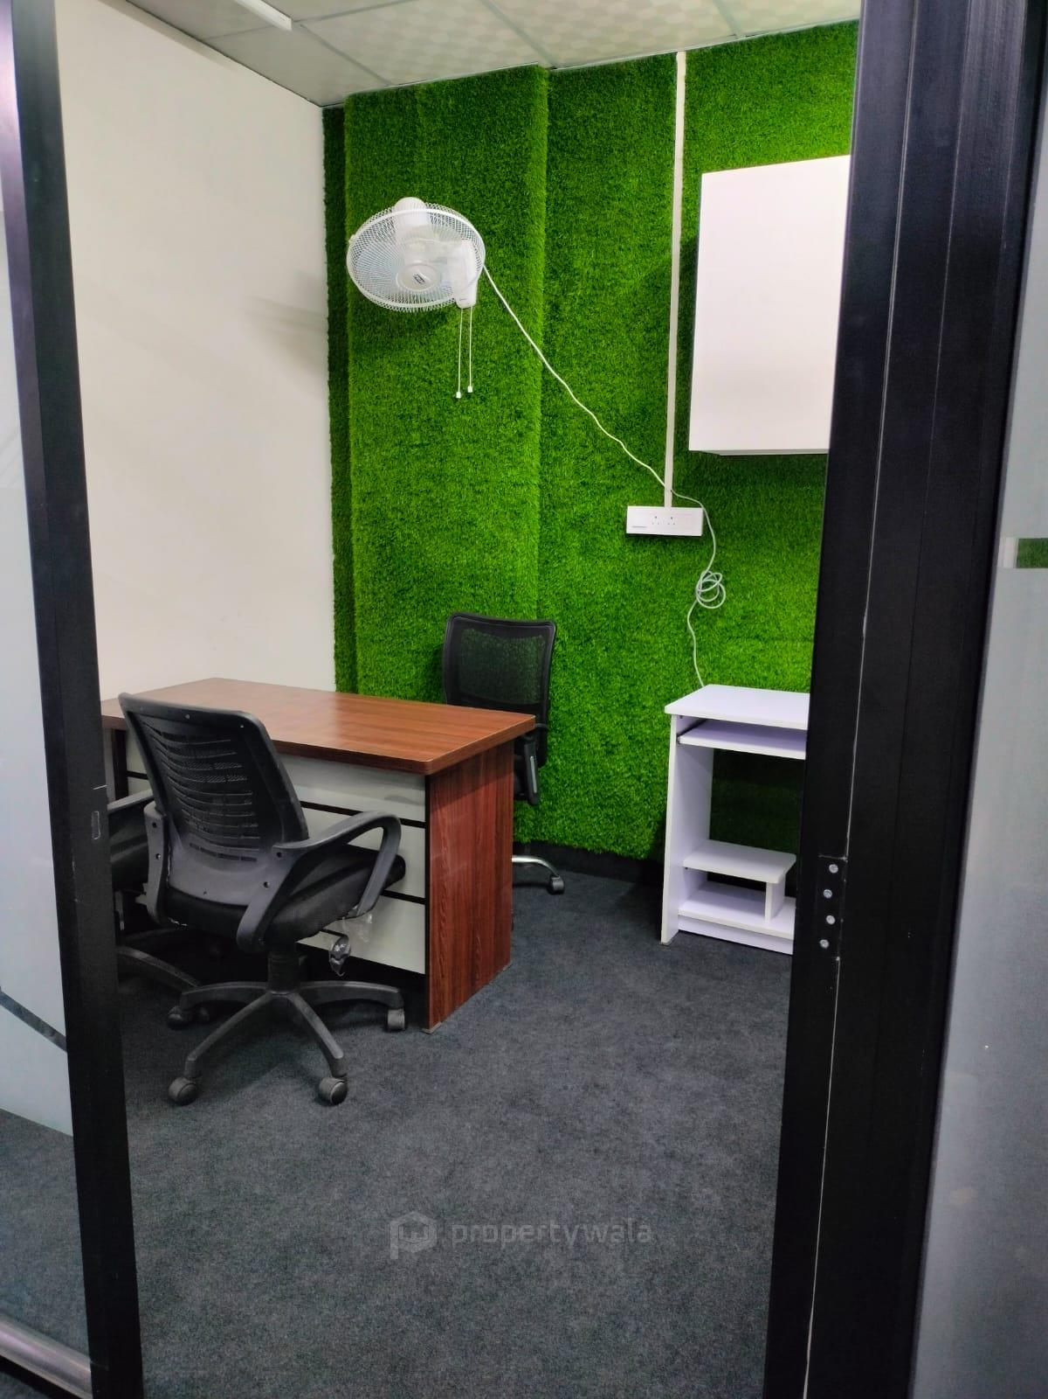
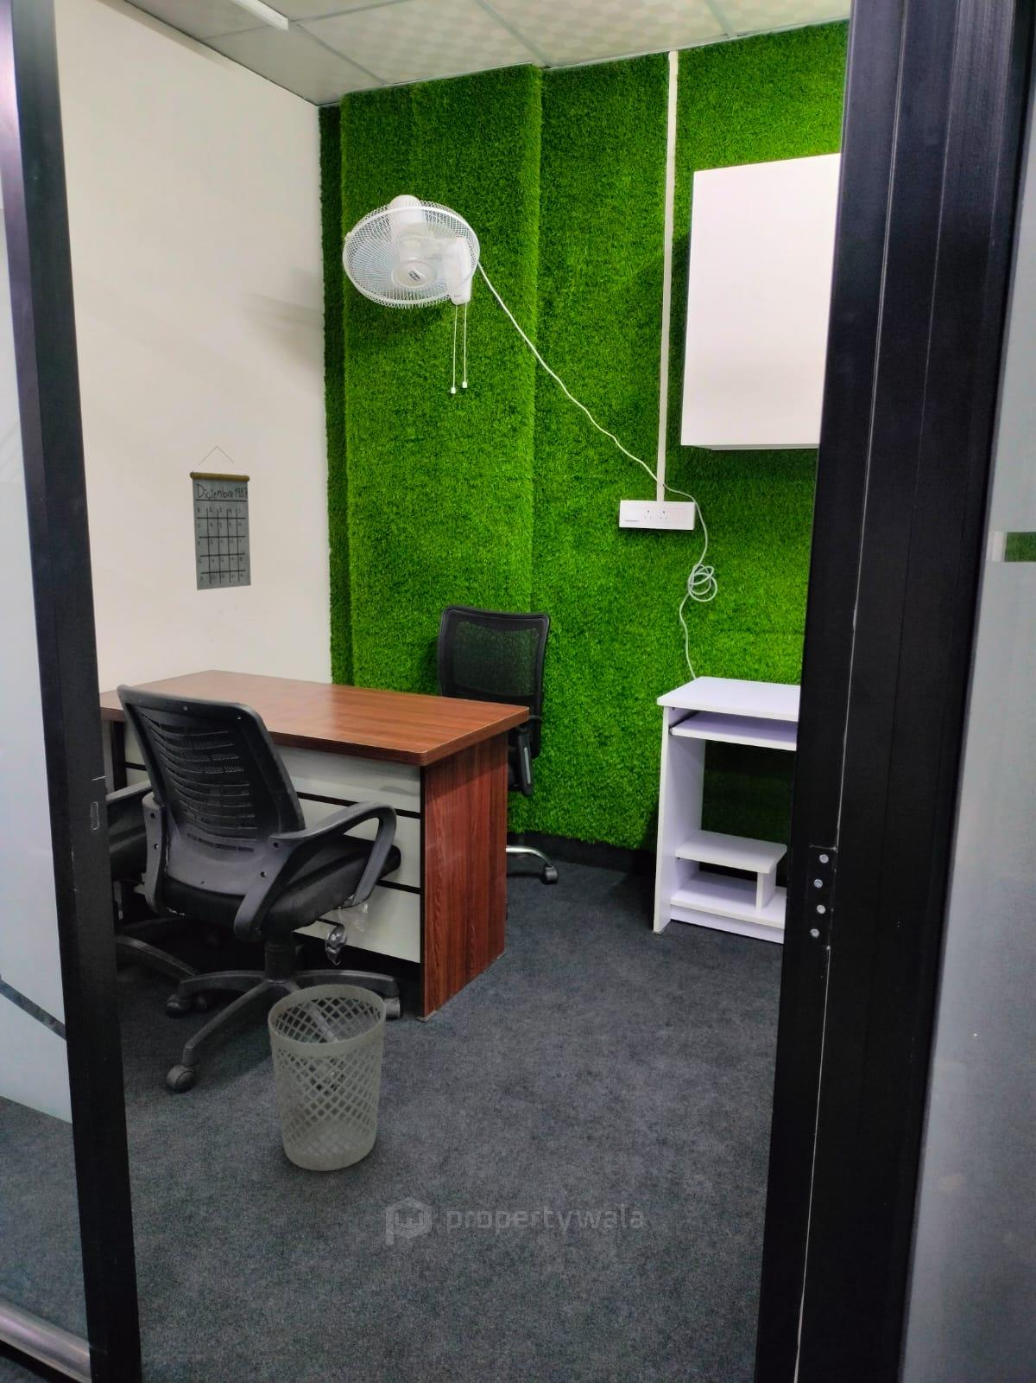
+ calendar [189,445,252,591]
+ wastebasket [267,983,386,1172]
